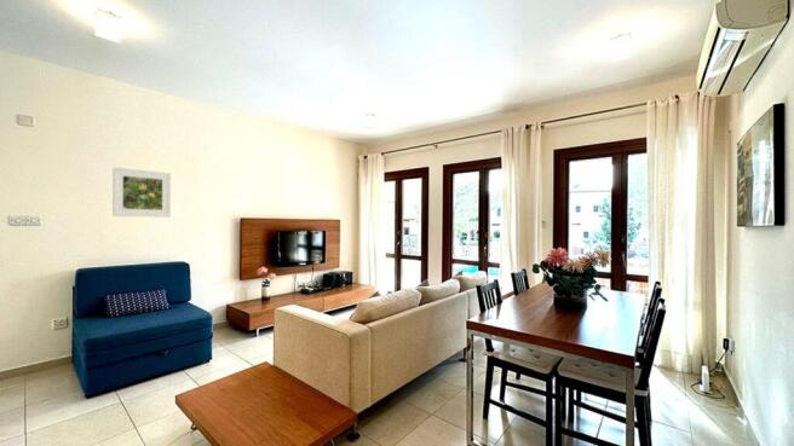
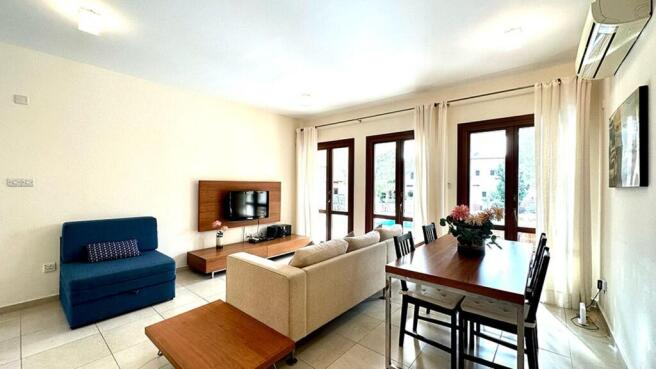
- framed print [111,167,172,219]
